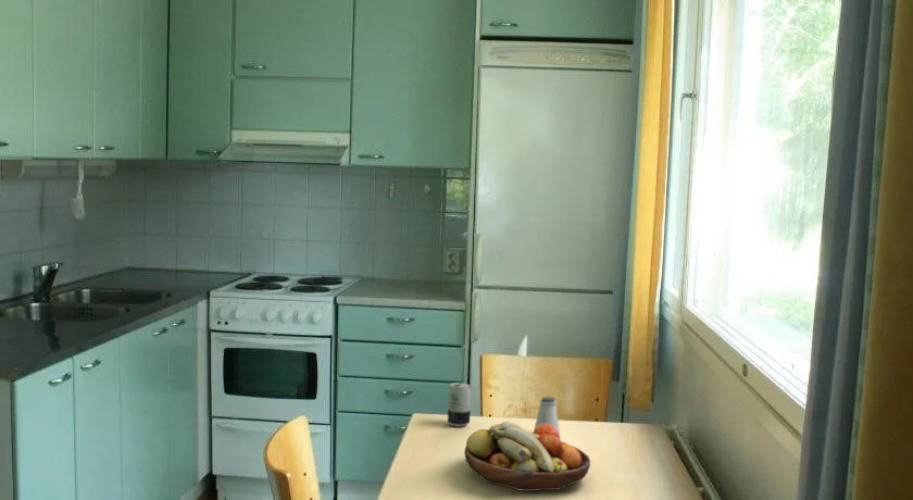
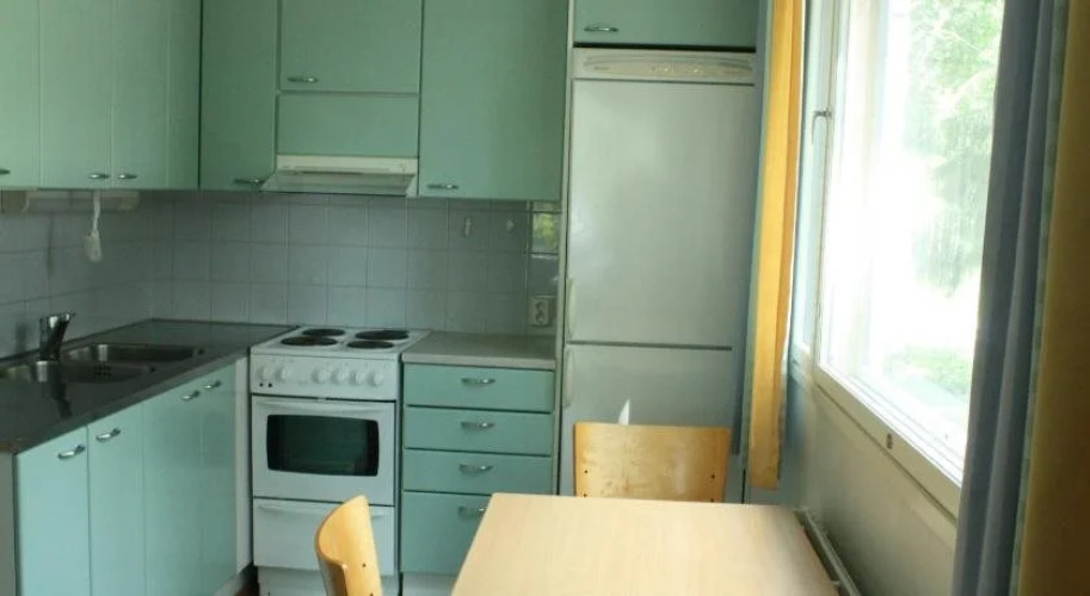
- fruit bowl [463,421,591,492]
- beverage can [446,379,472,428]
- saltshaker [533,396,561,439]
